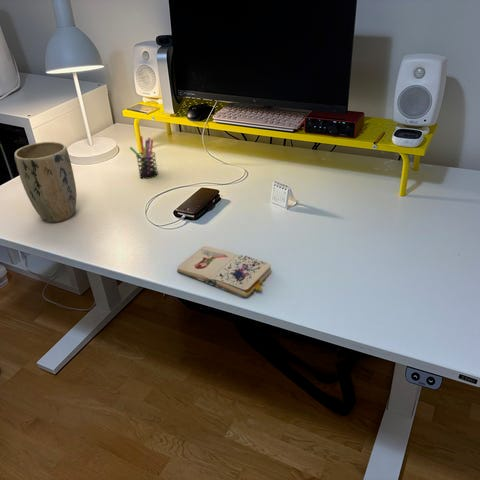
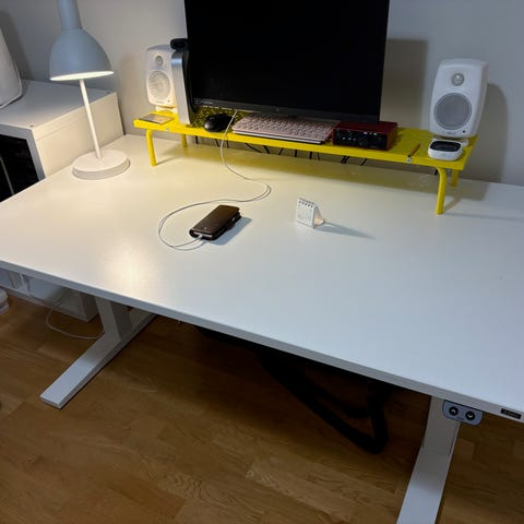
- plant pot [14,141,77,223]
- paperback book [176,245,272,299]
- pen holder [129,135,159,180]
